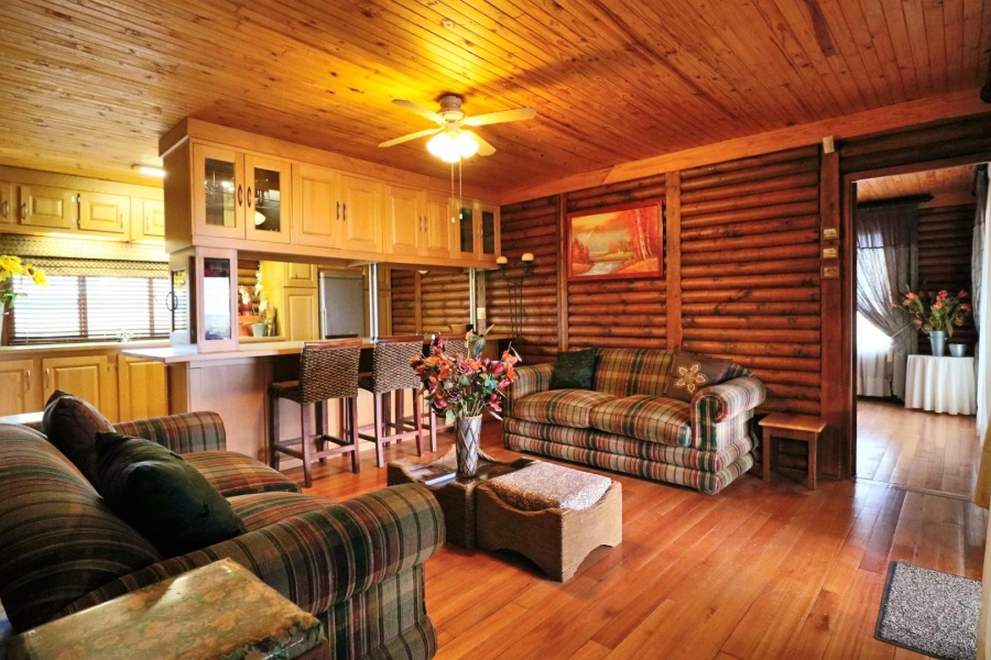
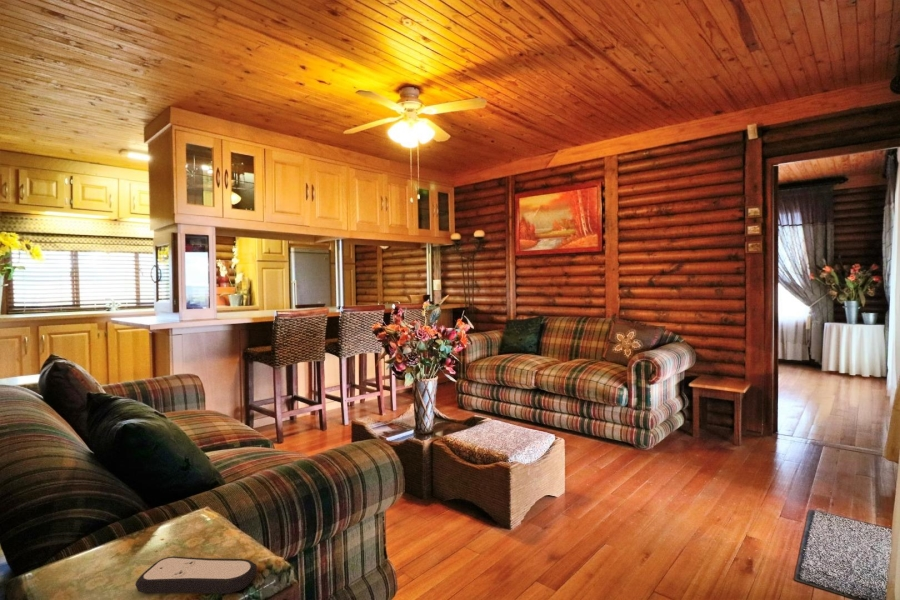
+ remote control [135,555,258,595]
